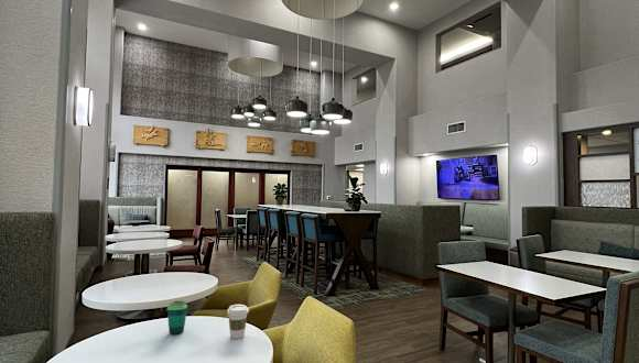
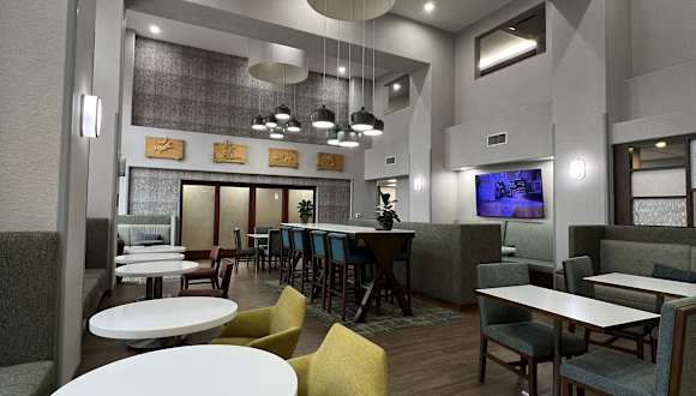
- cup [166,300,188,336]
- coffee cup [226,304,250,340]
